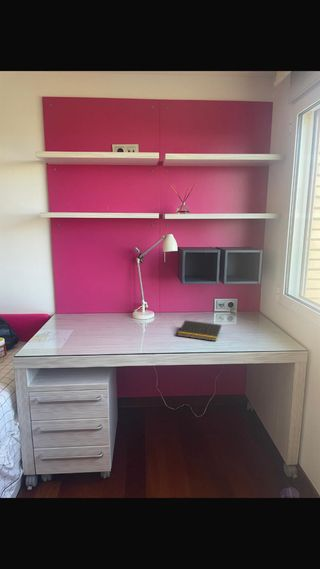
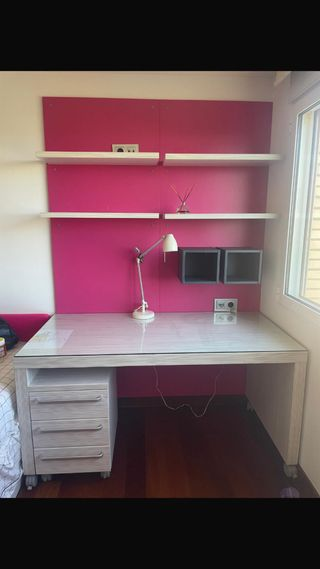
- notepad [176,319,222,342]
